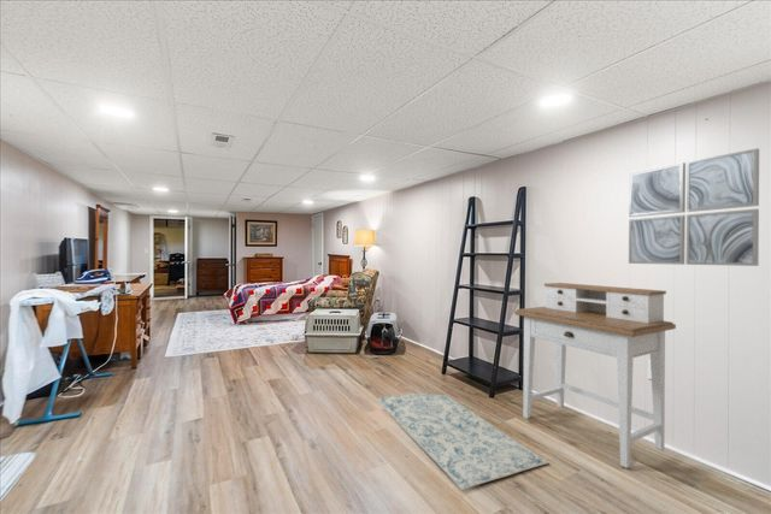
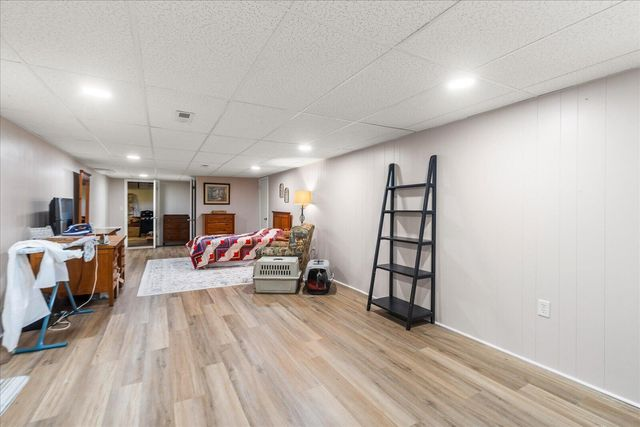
- desk [513,282,677,469]
- rug [373,391,551,491]
- wall art [628,147,760,267]
